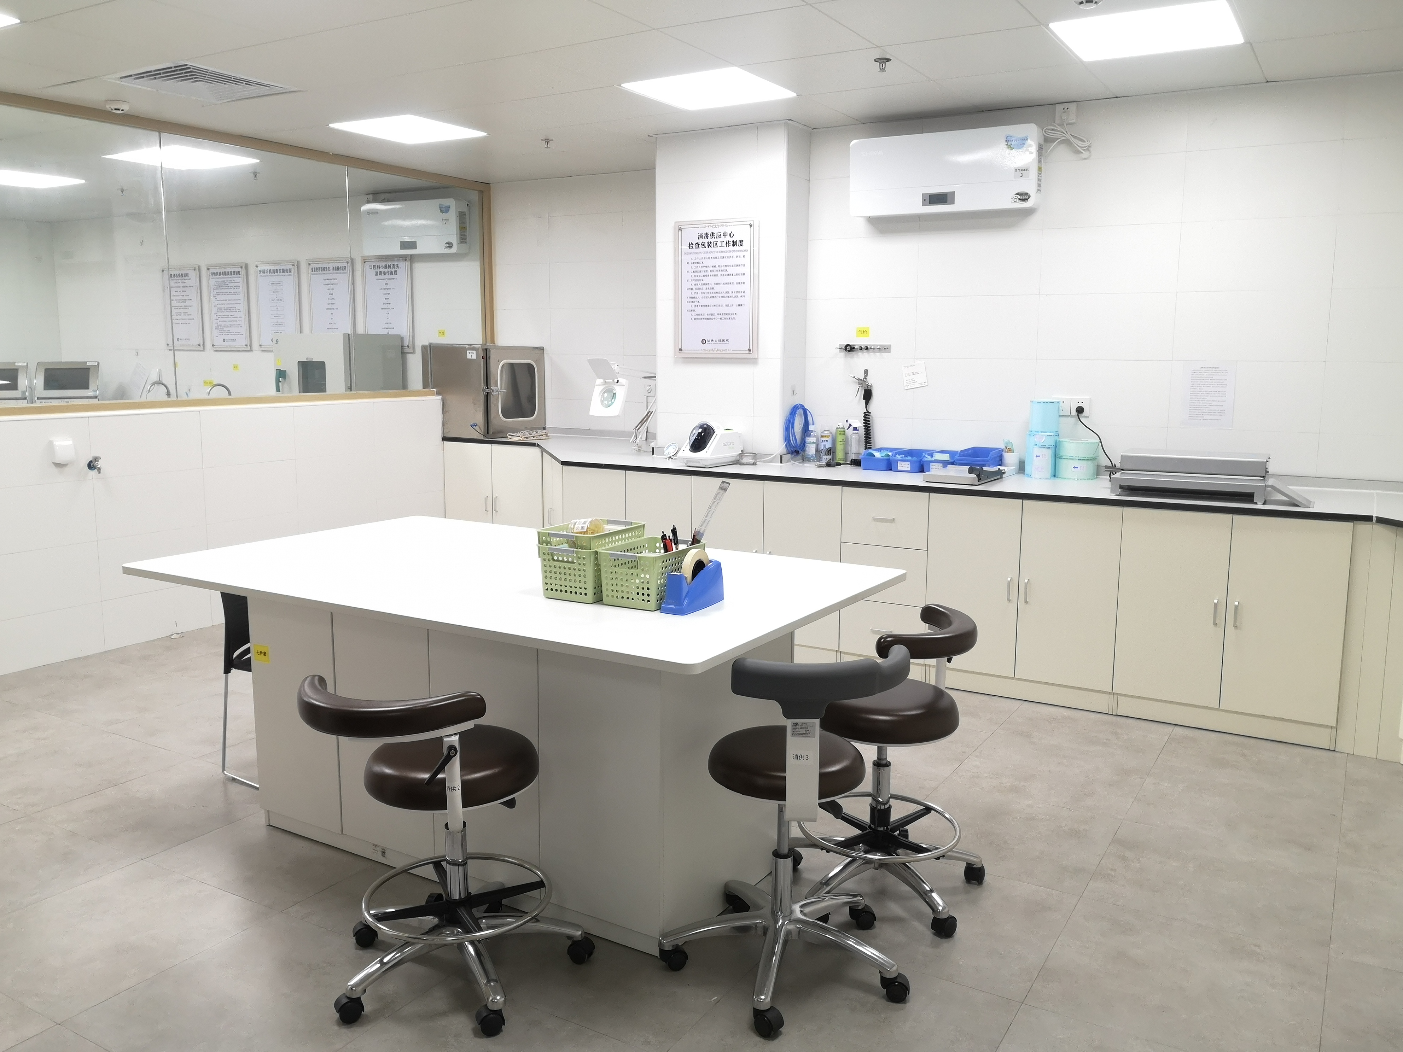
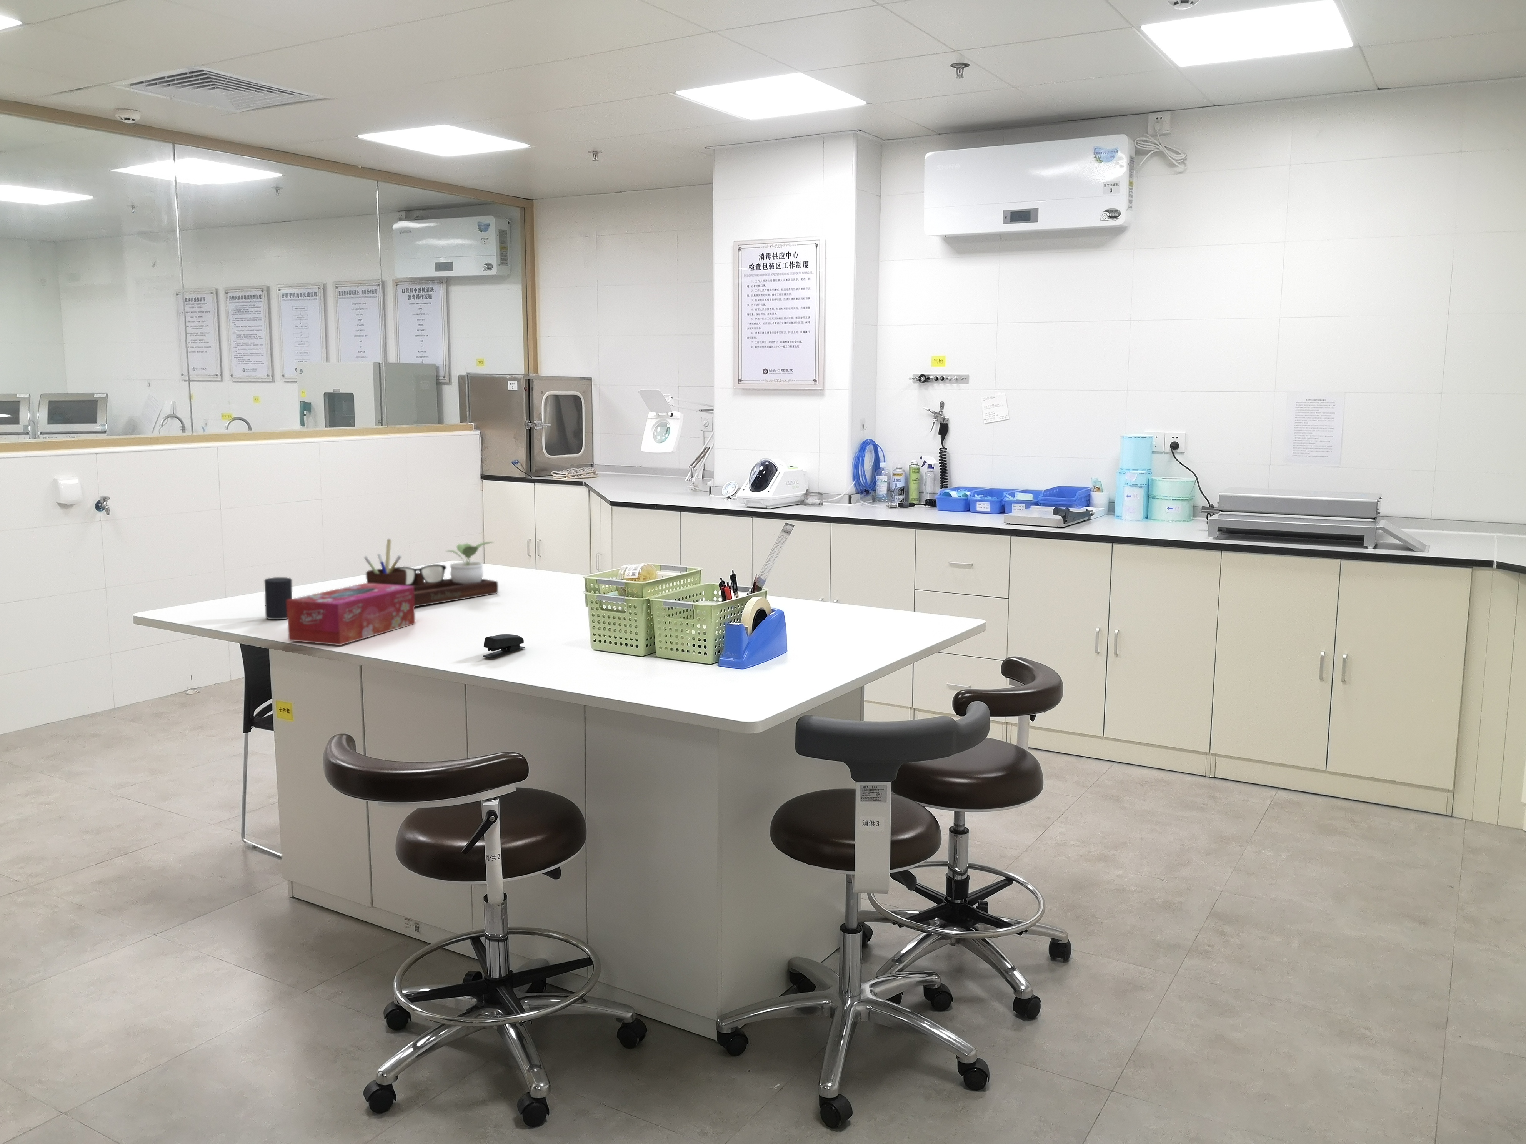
+ stapler [483,634,525,659]
+ desk organizer [363,538,499,607]
+ cup [264,577,293,620]
+ tissue box [286,583,416,645]
